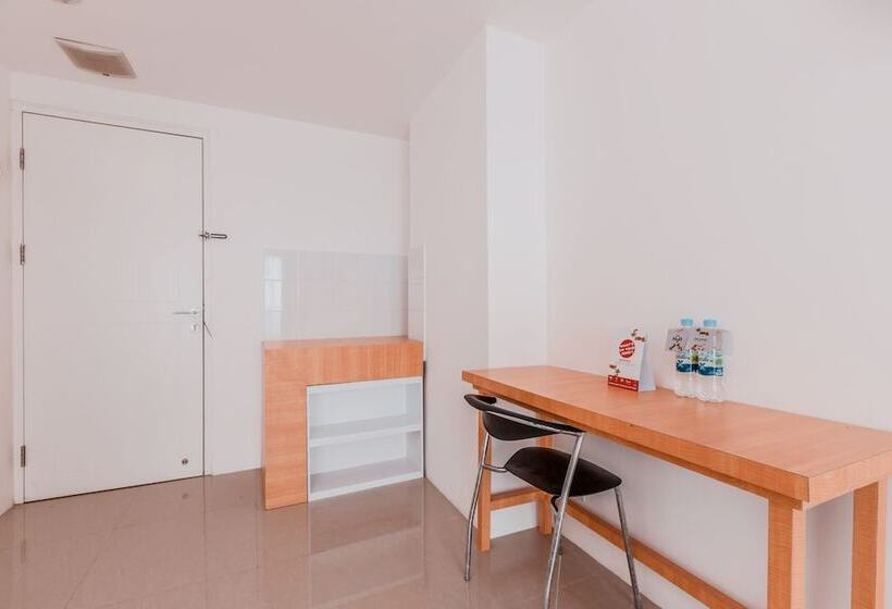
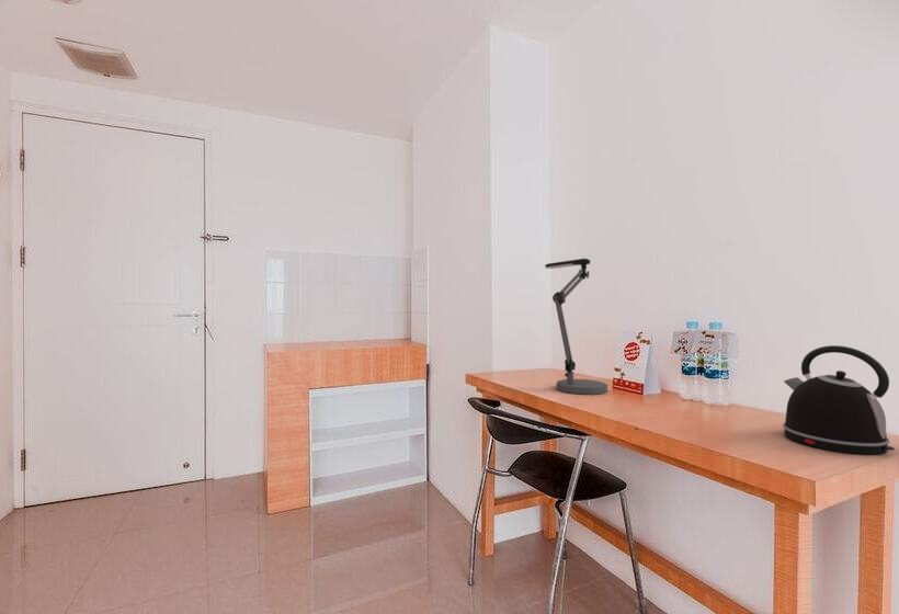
+ kettle [782,344,896,455]
+ desk lamp [544,258,608,396]
